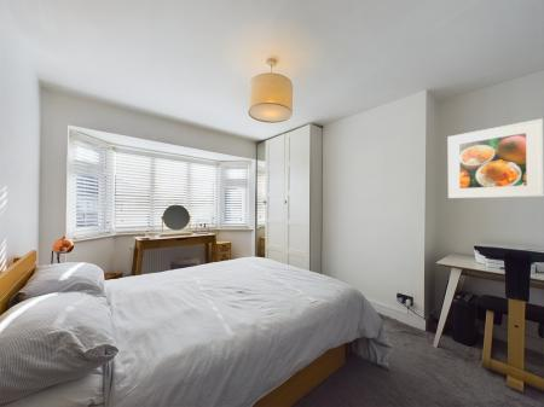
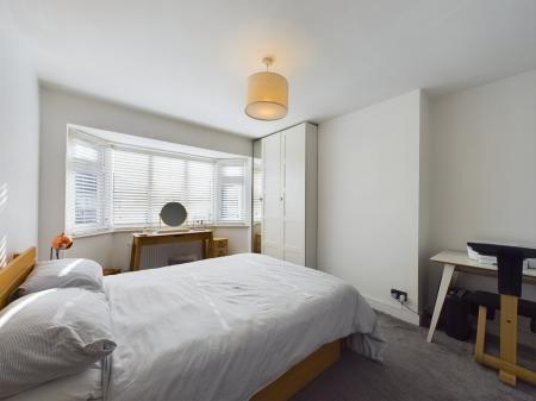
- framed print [447,117,544,199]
